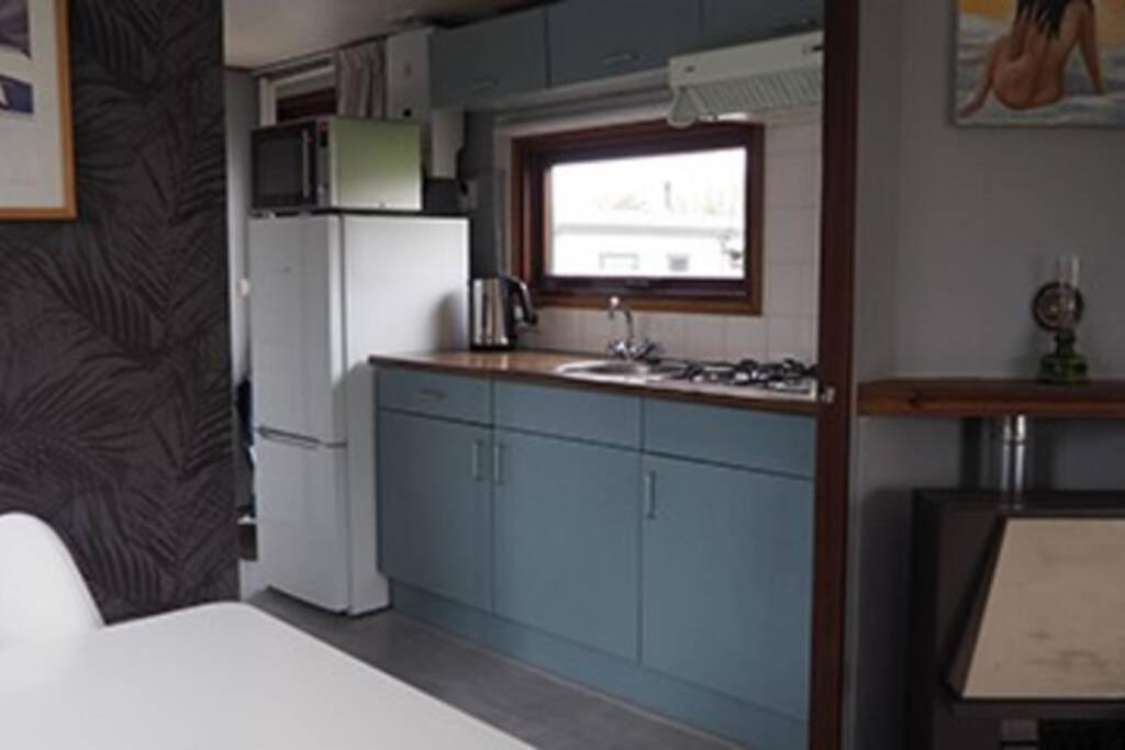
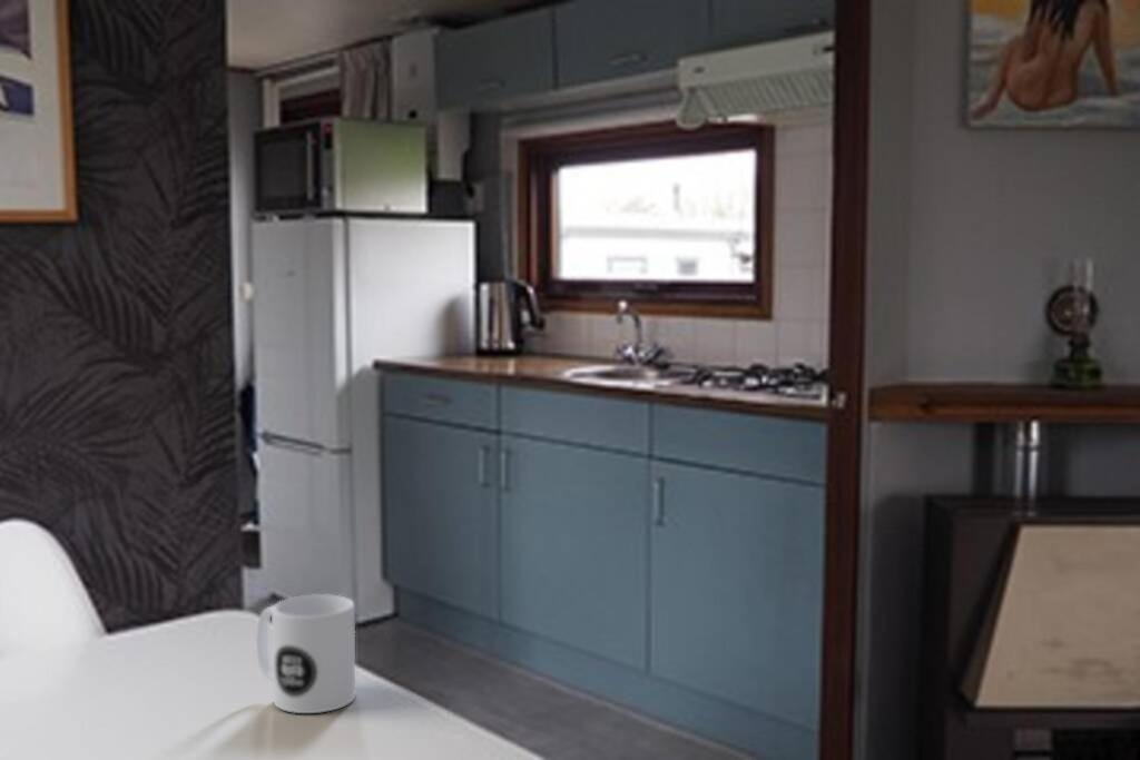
+ mug [255,593,356,714]
